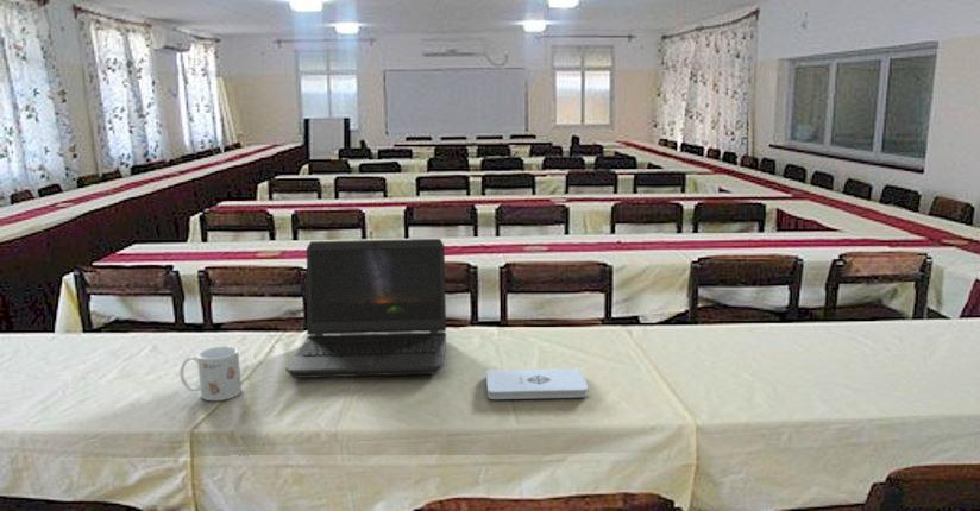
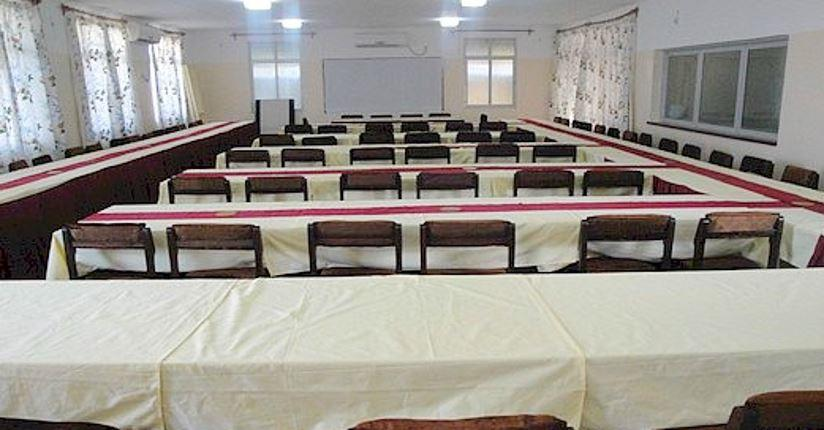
- notepad [485,367,589,400]
- laptop computer [284,238,447,379]
- mug [178,345,243,402]
